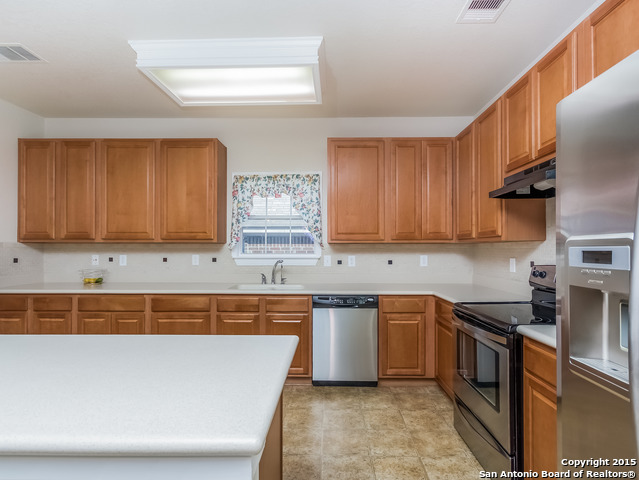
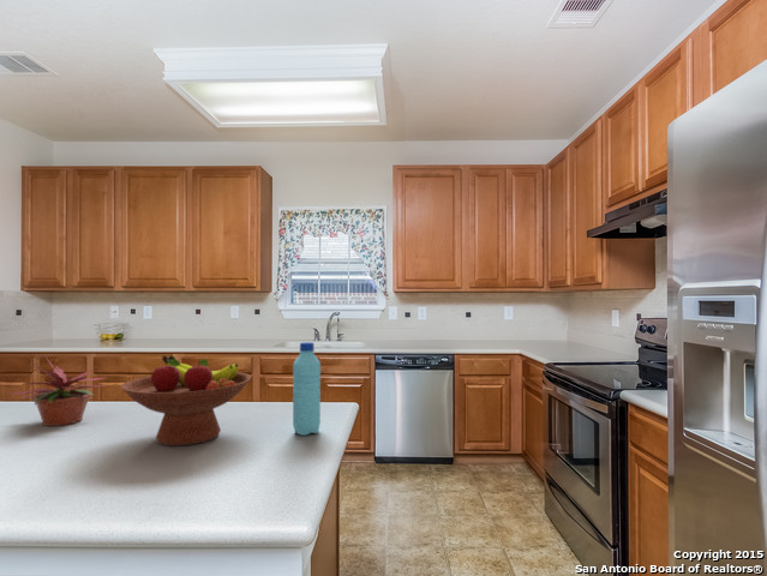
+ fruit bowl [120,354,252,446]
+ water bottle [292,341,322,437]
+ potted plant [8,354,106,427]
